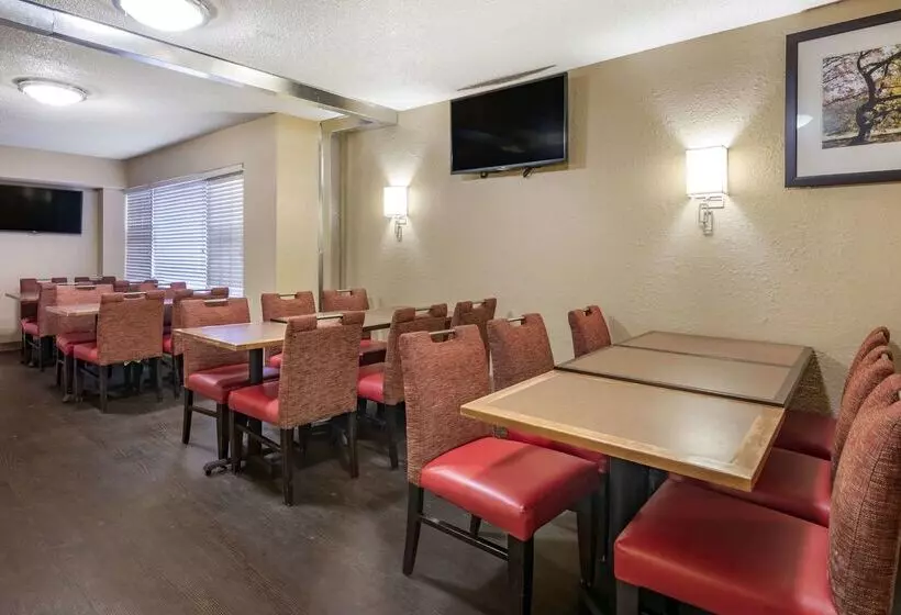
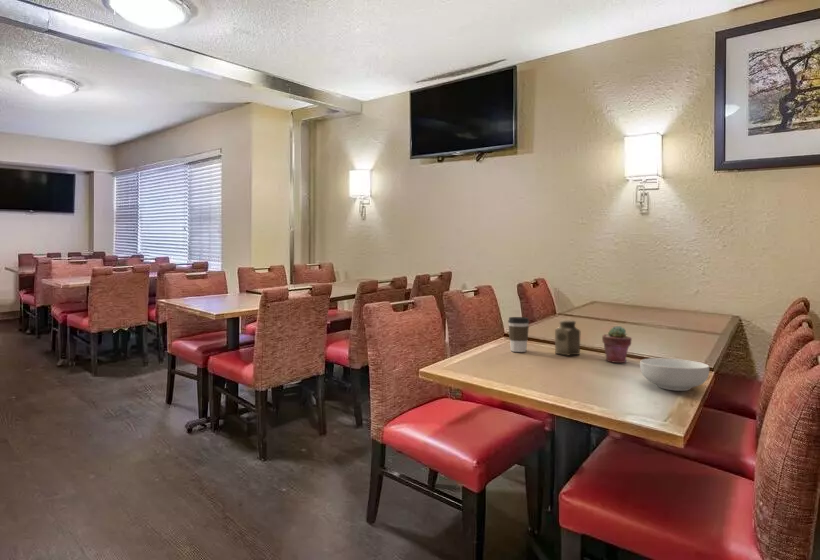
+ coffee cup [507,316,530,353]
+ potted succulent [601,325,633,364]
+ salt shaker [554,319,581,357]
+ cereal bowl [639,357,710,392]
